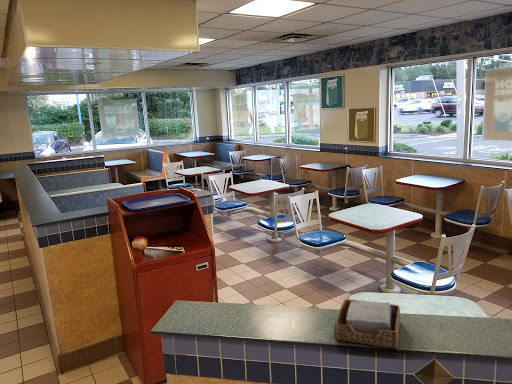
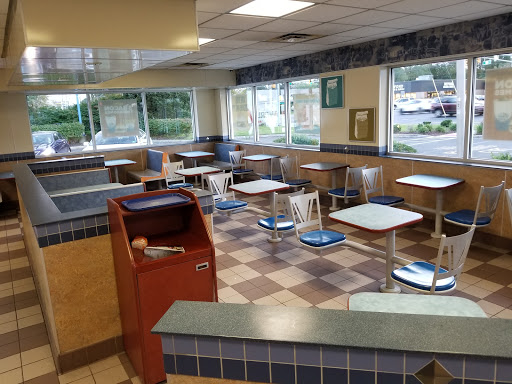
- napkin holder [333,298,401,350]
